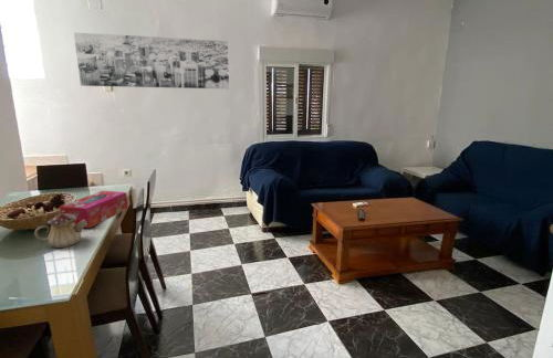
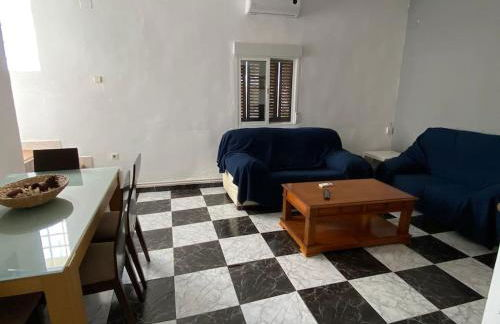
- teapot [33,210,87,249]
- wall art [73,31,230,90]
- tissue box [59,190,129,229]
